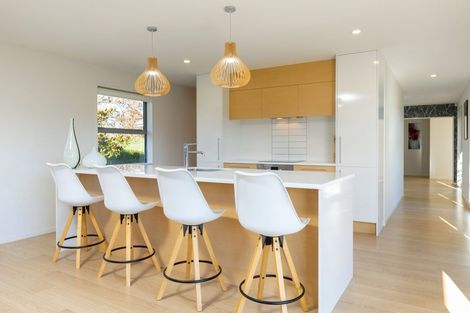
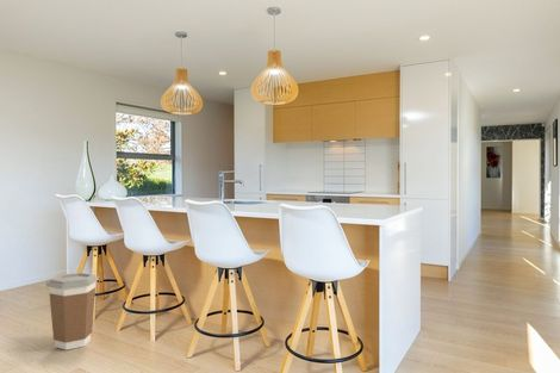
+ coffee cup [45,272,100,352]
